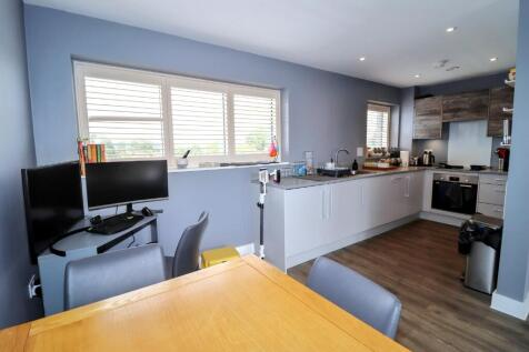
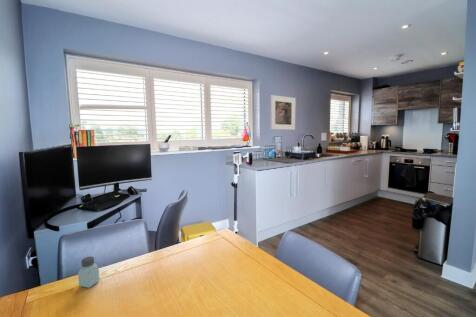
+ saltshaker [77,255,100,289]
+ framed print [270,94,296,131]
